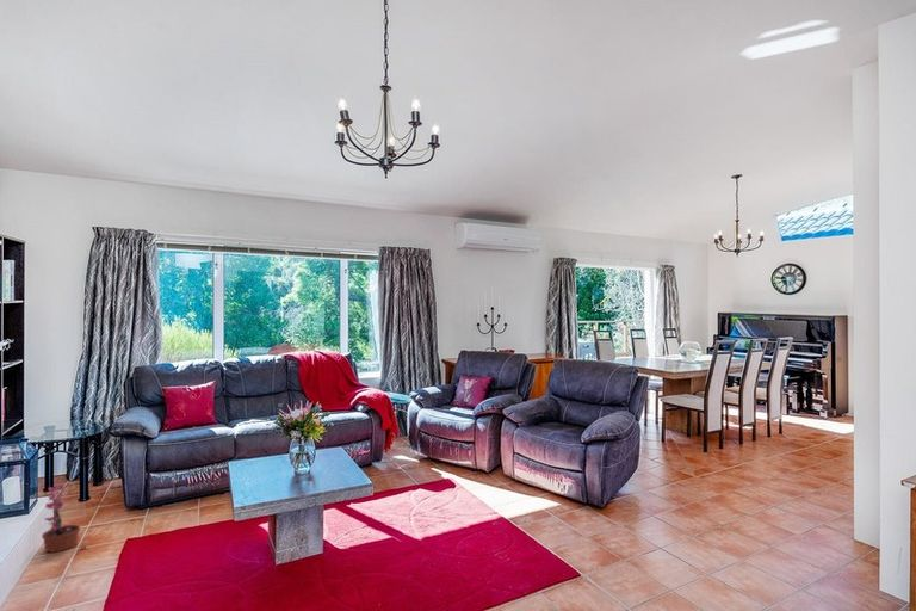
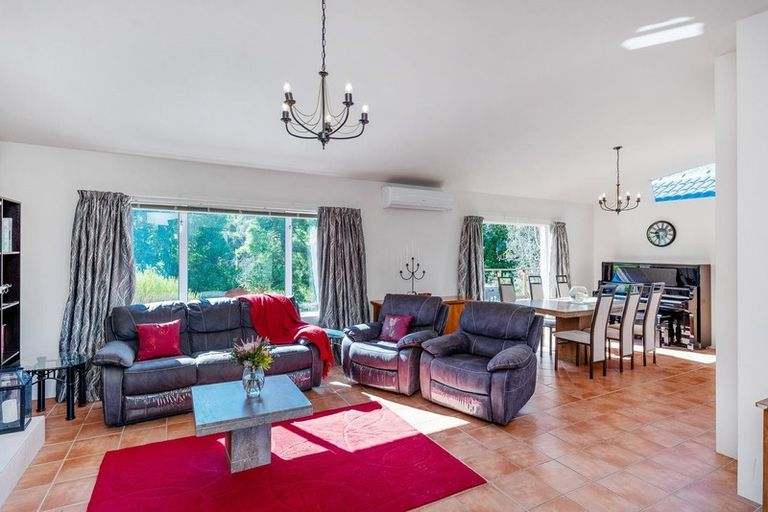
- potted plant [41,483,88,554]
